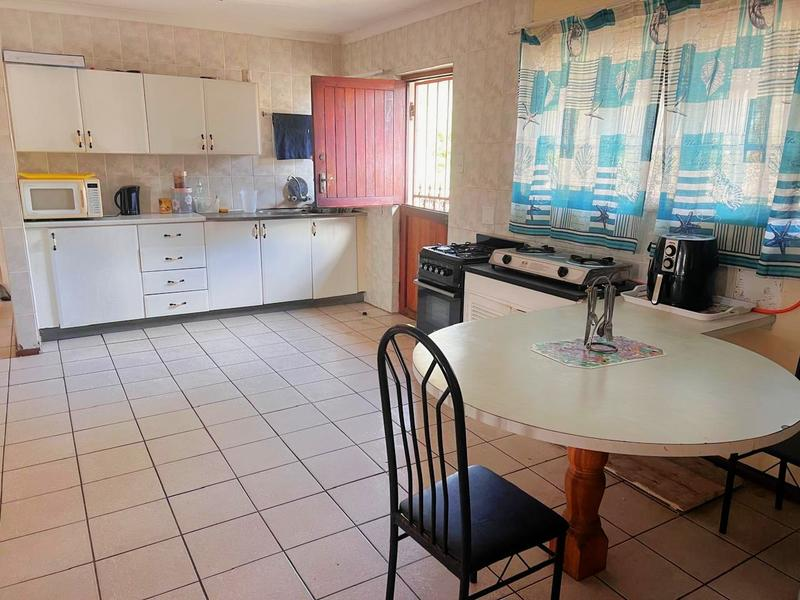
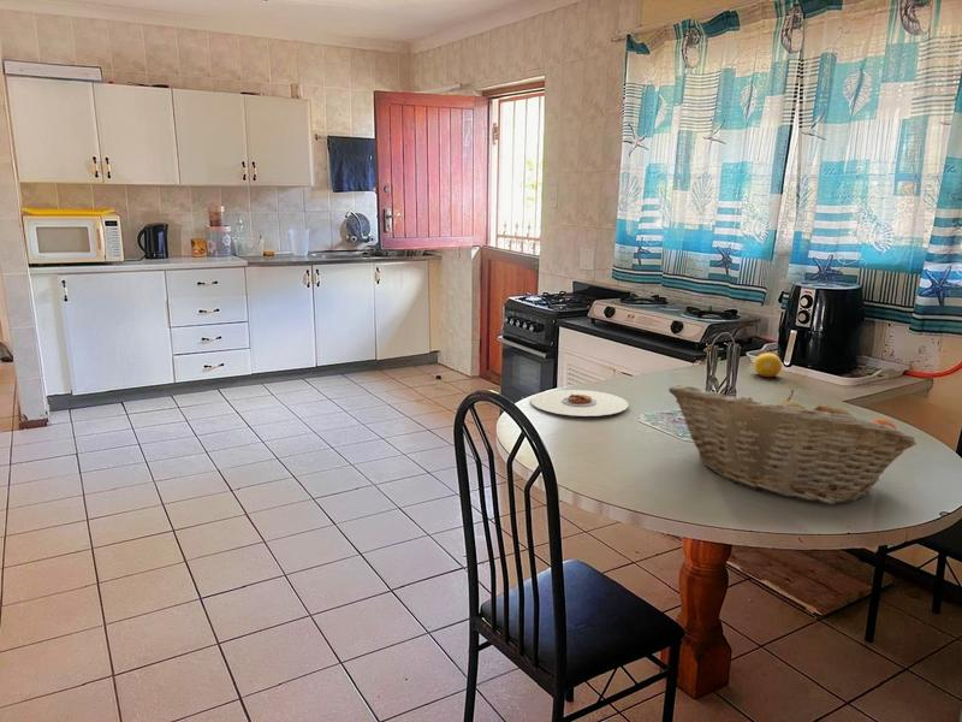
+ fruit basket [667,384,918,505]
+ plate [529,389,629,418]
+ fruit [753,351,783,378]
